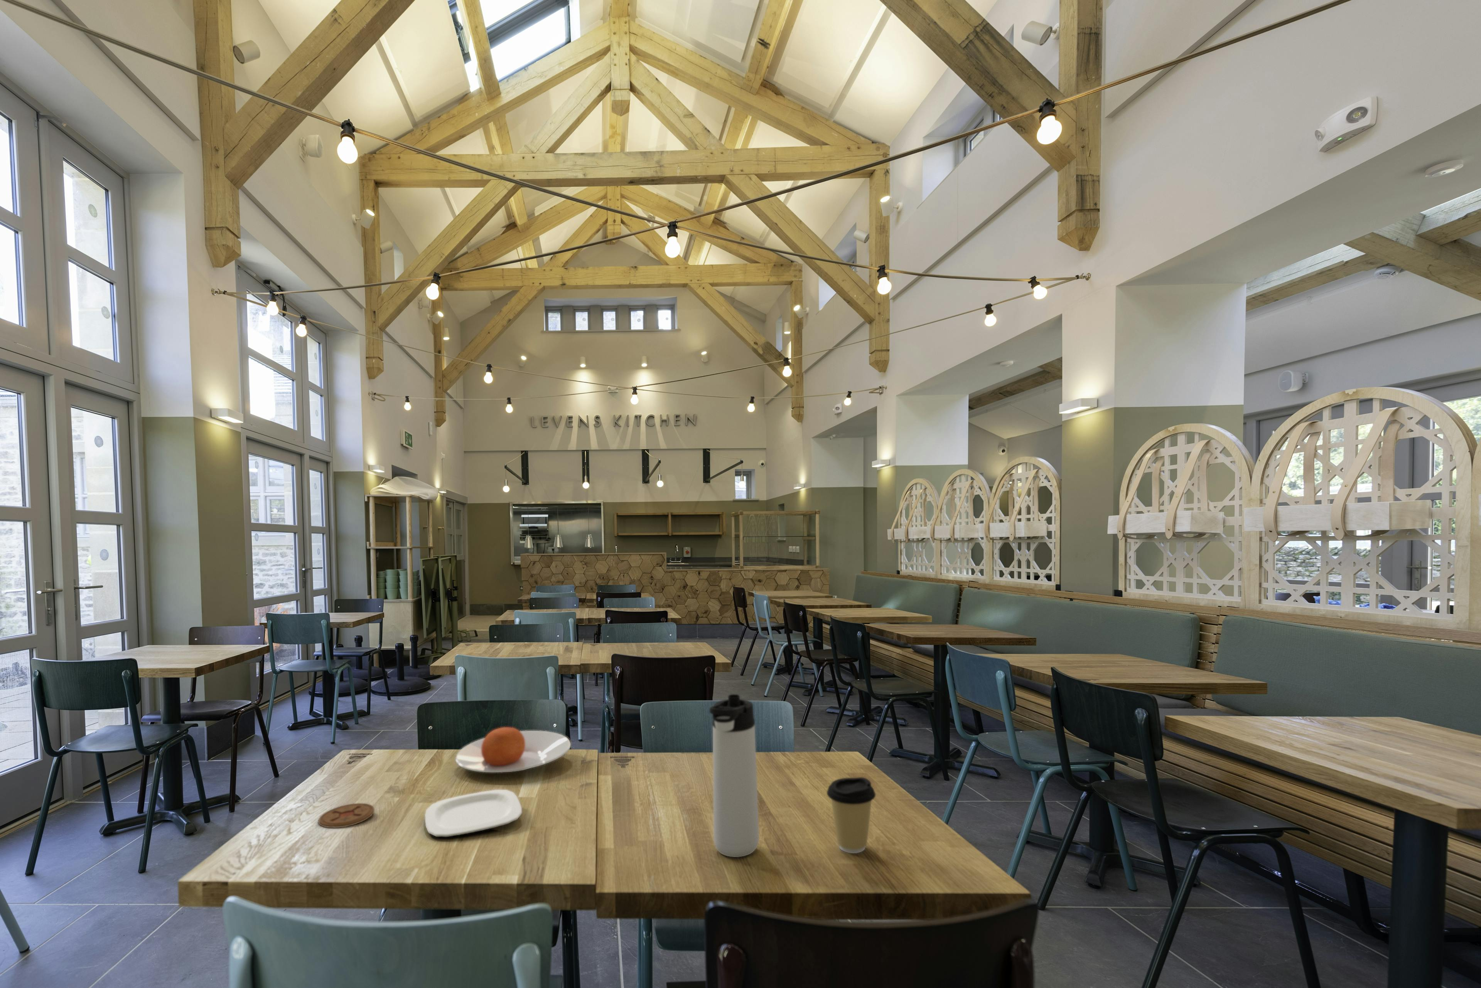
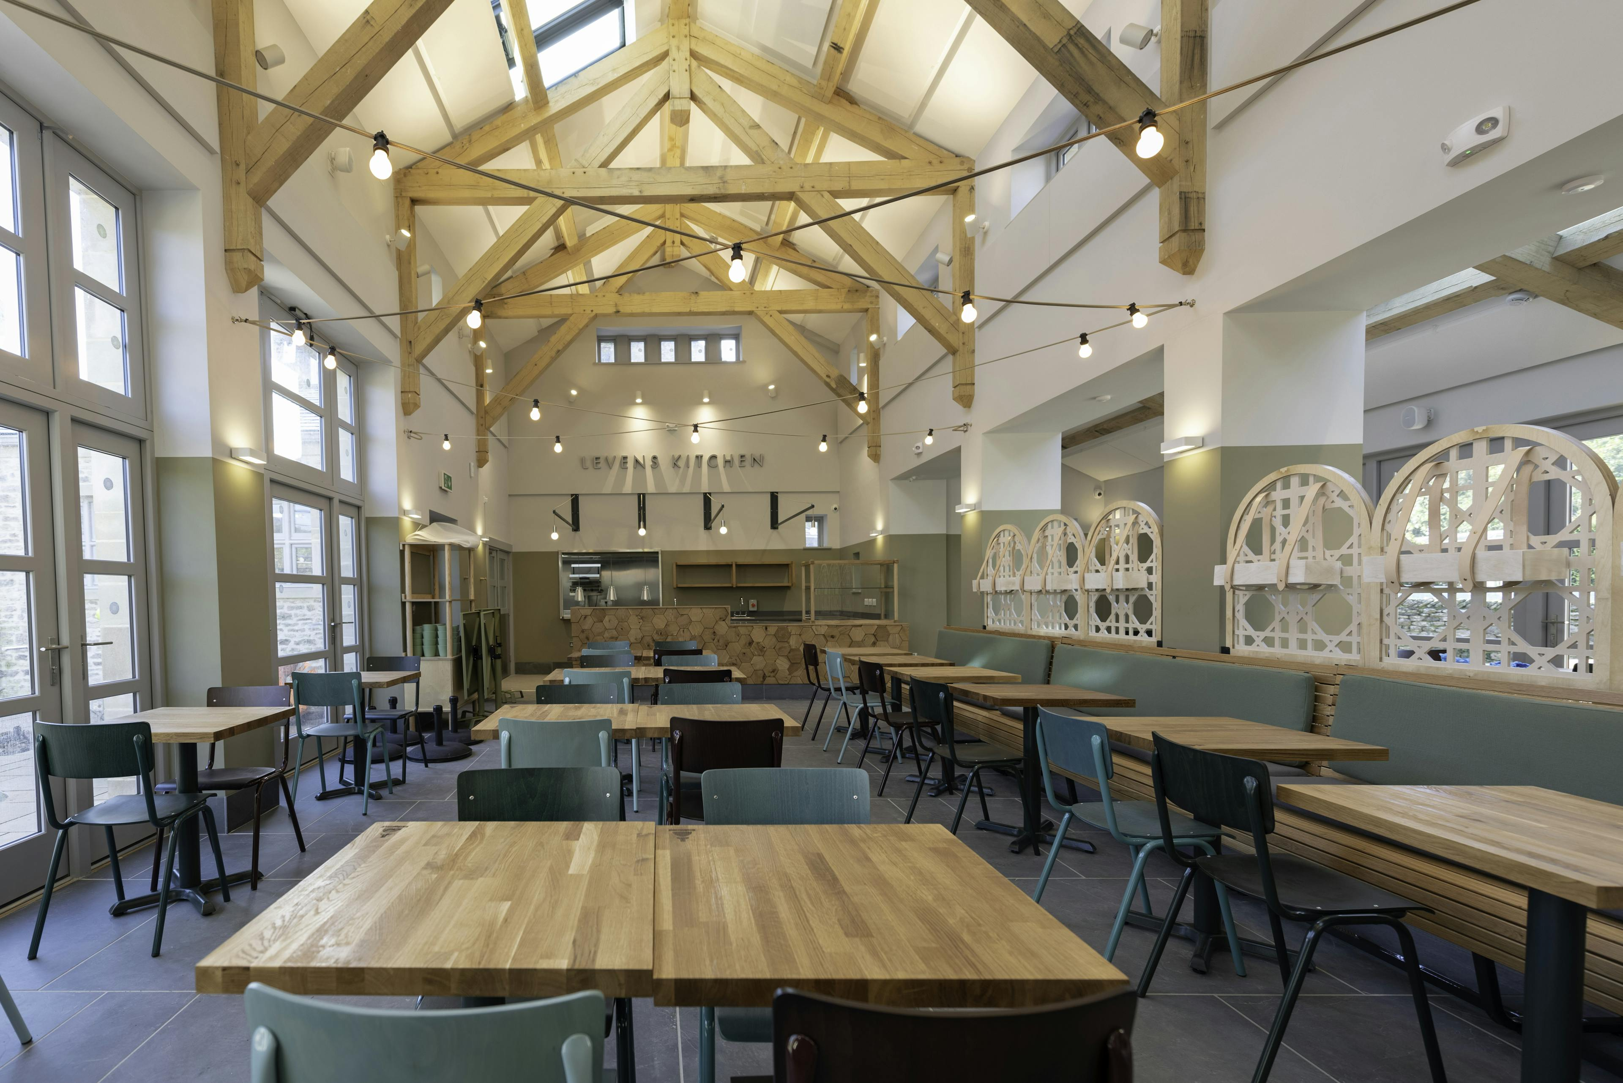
- coffee cup [826,776,876,853]
- coaster [319,803,375,828]
- plate [425,790,523,837]
- plate [455,727,571,773]
- thermos bottle [709,694,760,858]
